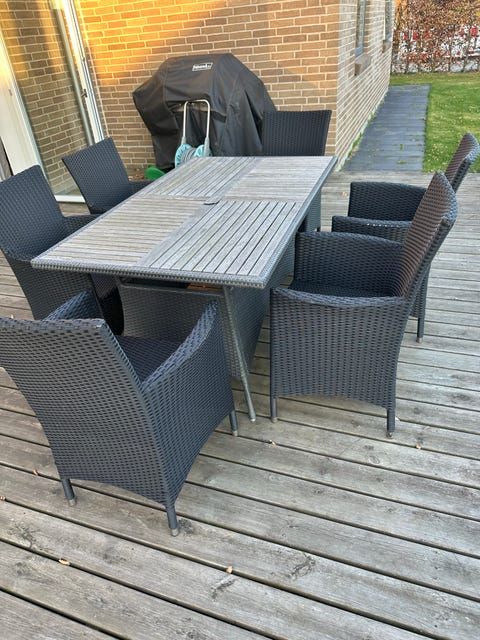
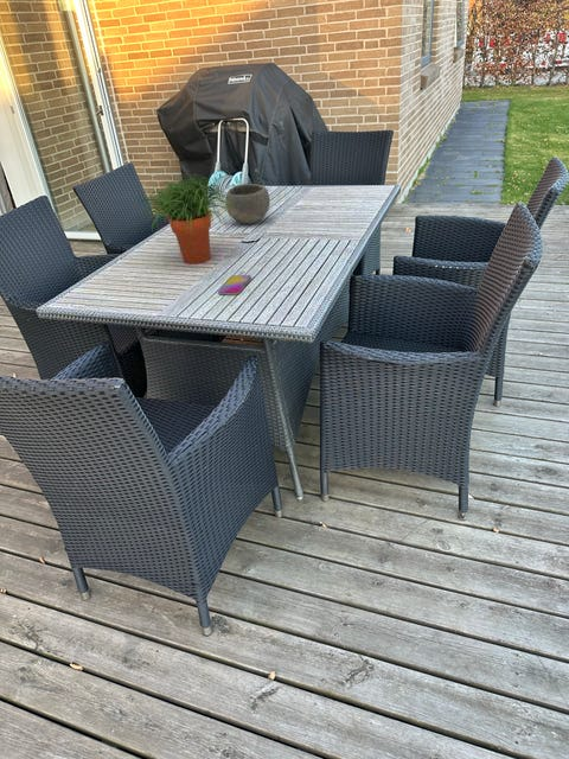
+ potted plant [138,173,234,266]
+ bowl [224,183,271,225]
+ smartphone [217,274,252,296]
